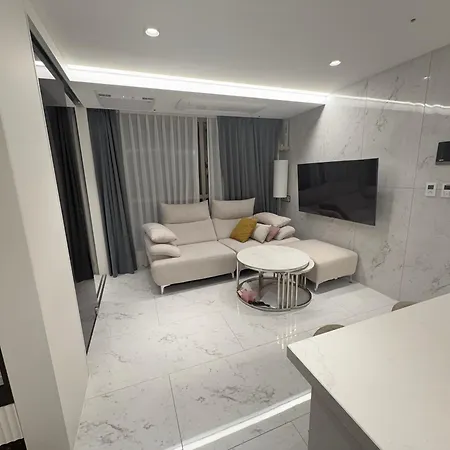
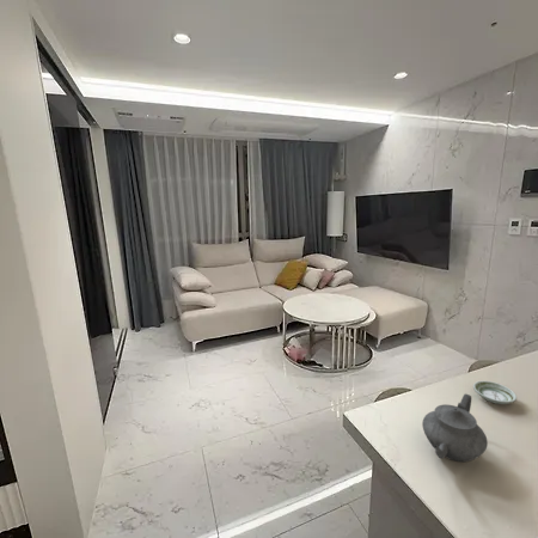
+ saucer [472,380,518,405]
+ teapot [421,392,489,463]
